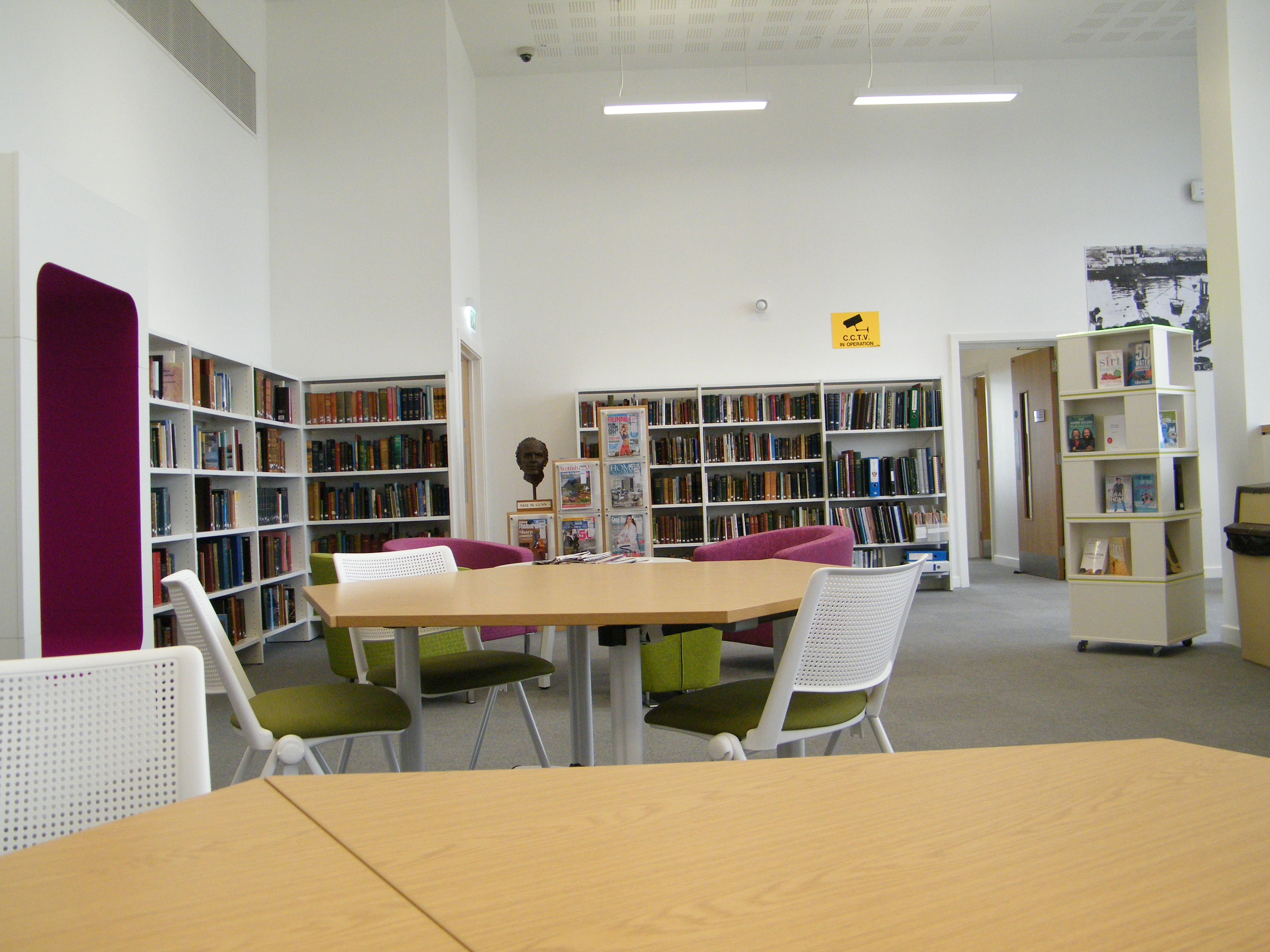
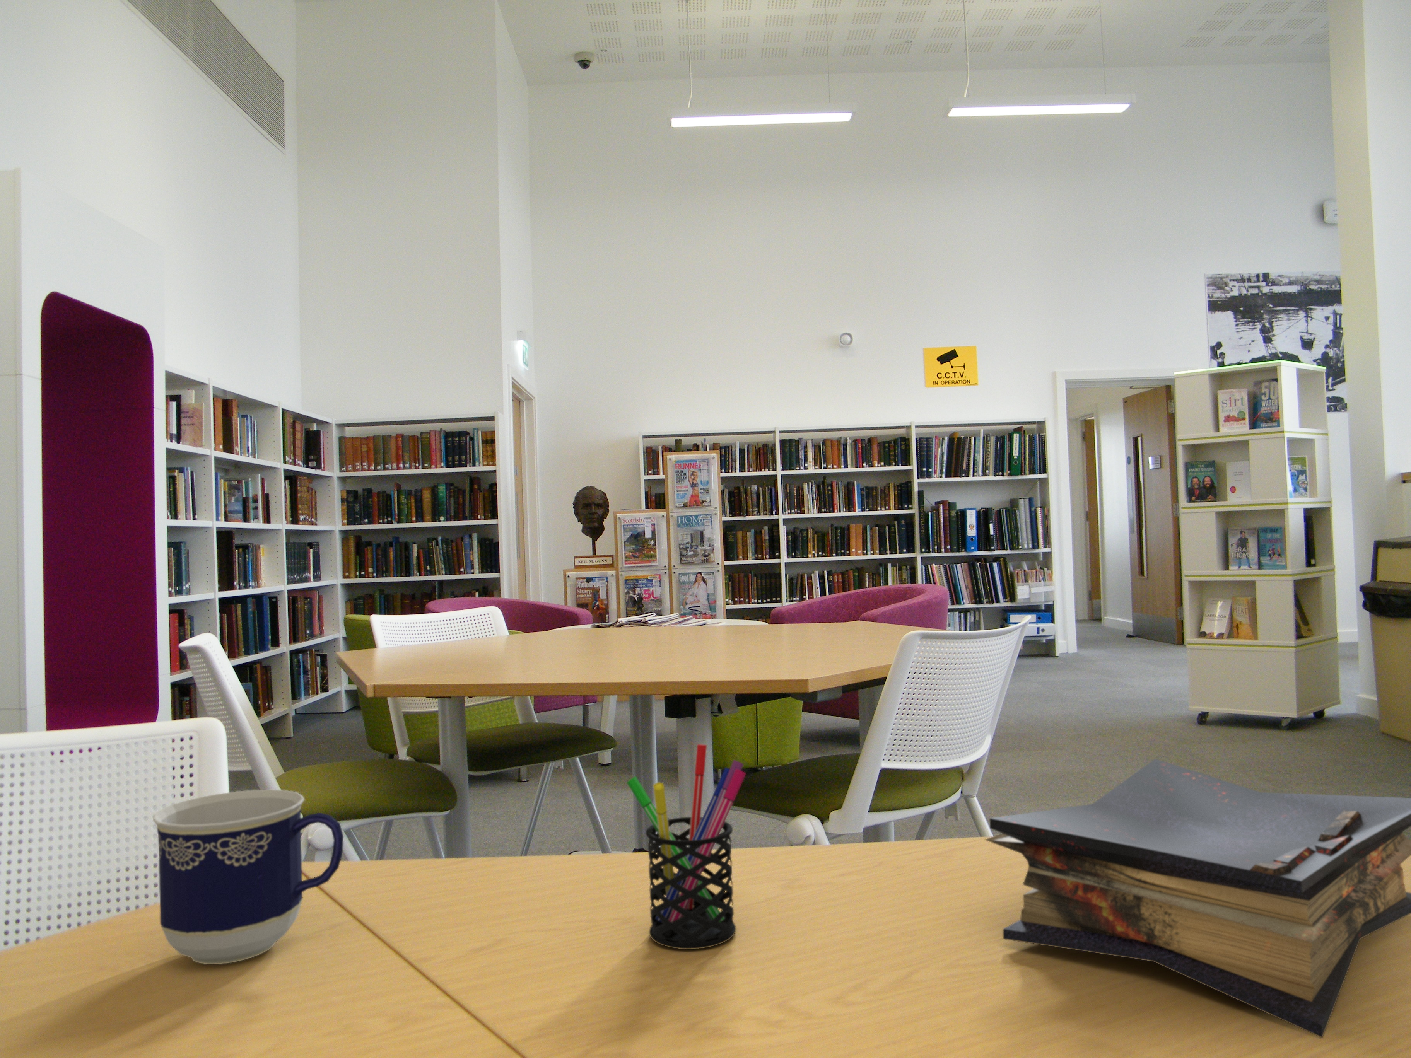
+ pen holder [627,743,747,950]
+ cup [152,789,343,965]
+ book [983,758,1411,1038]
